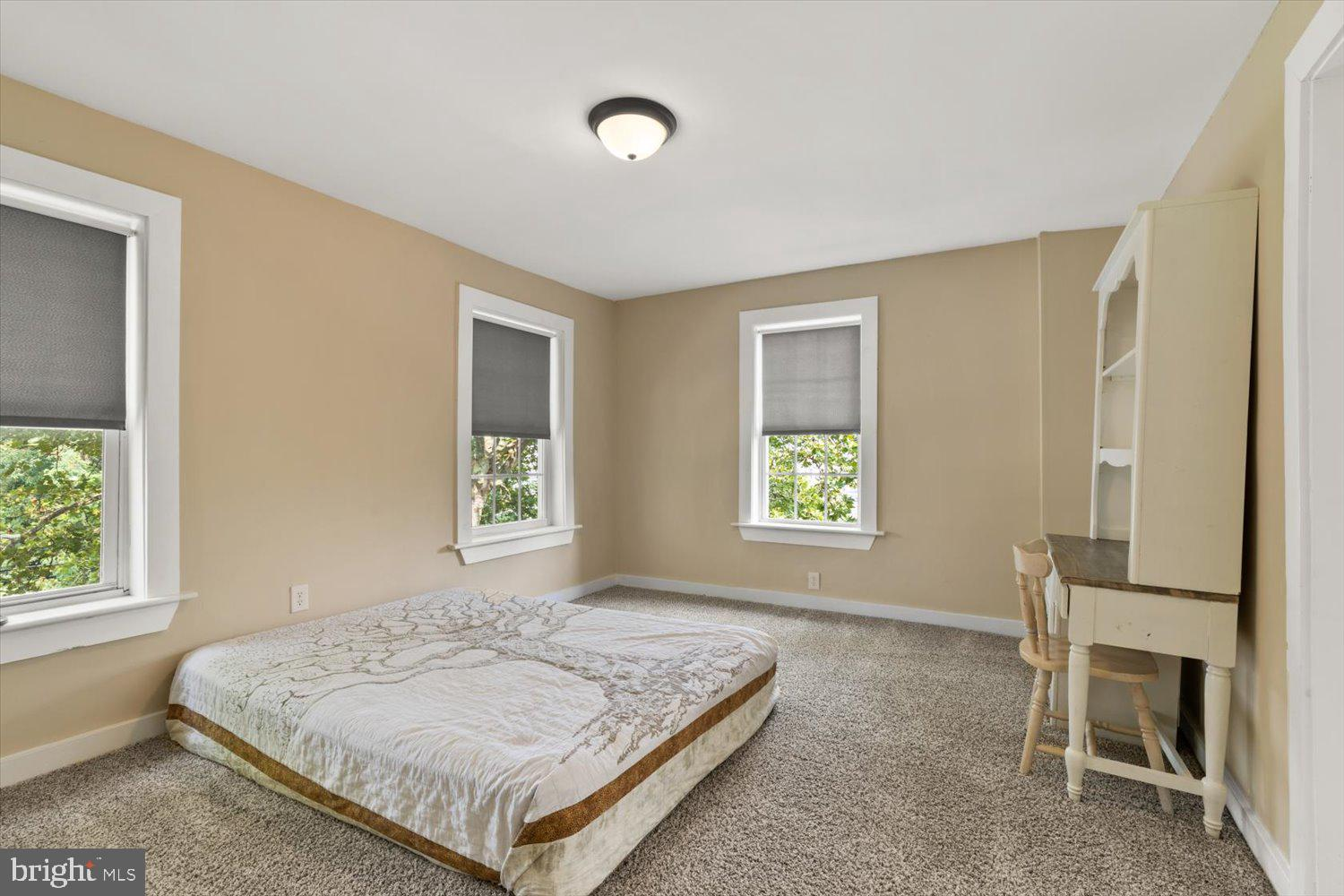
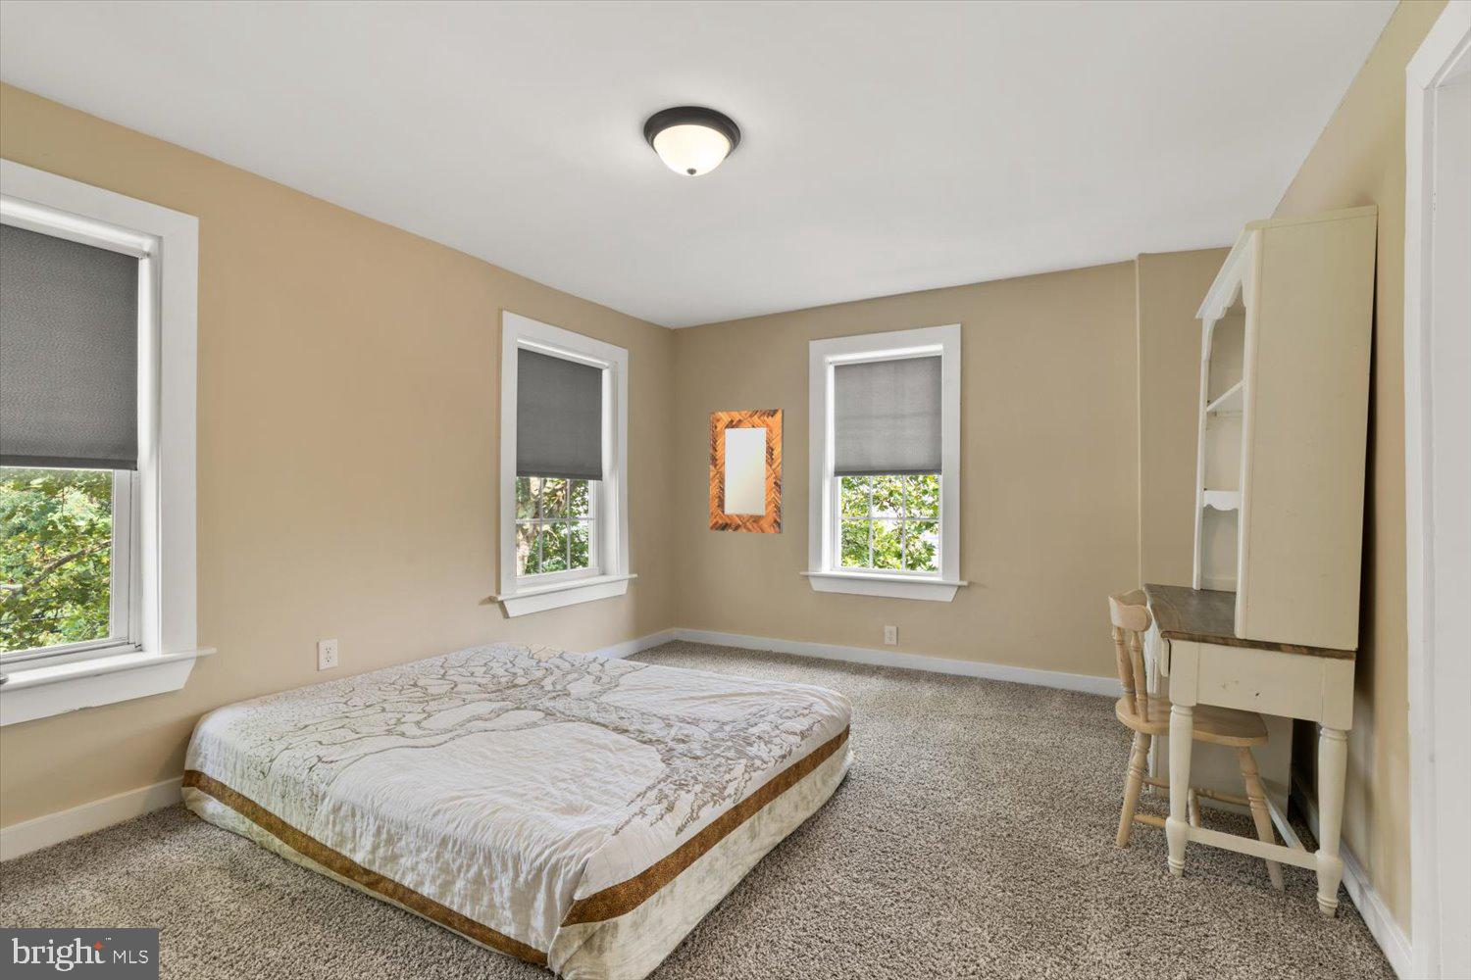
+ home mirror [709,409,785,535]
